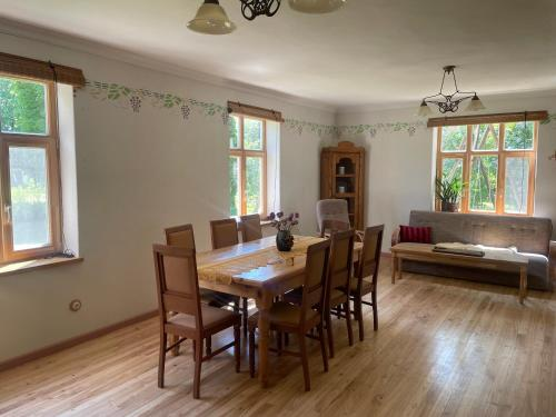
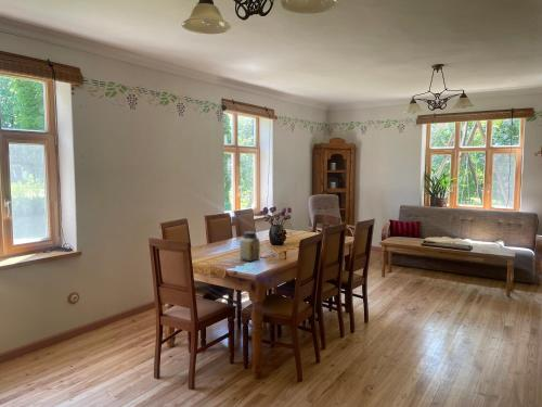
+ jar [238,230,261,263]
